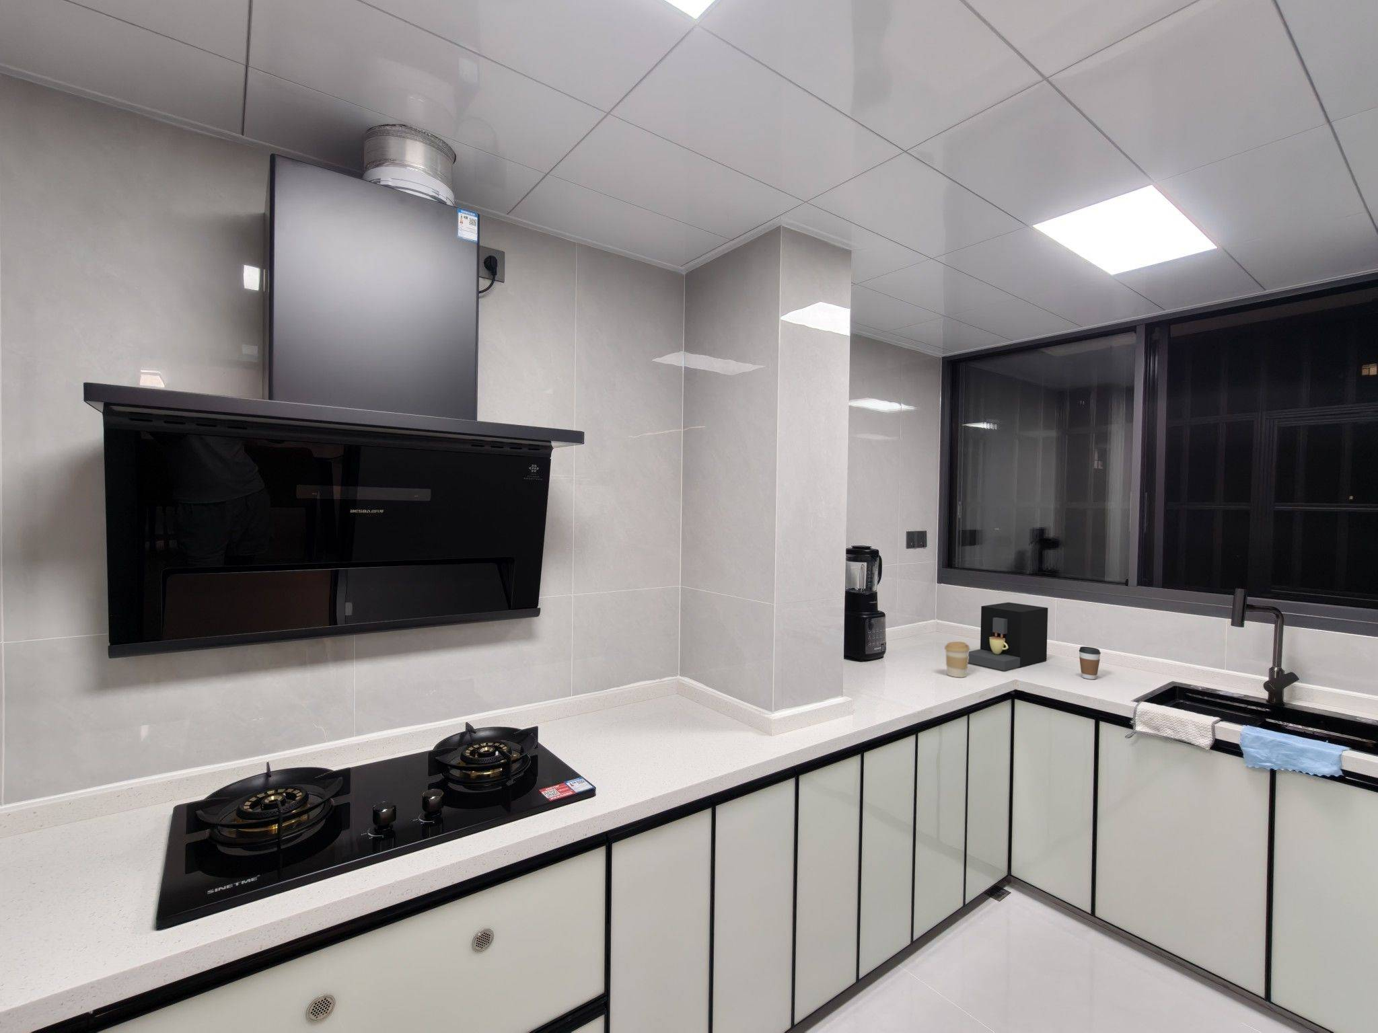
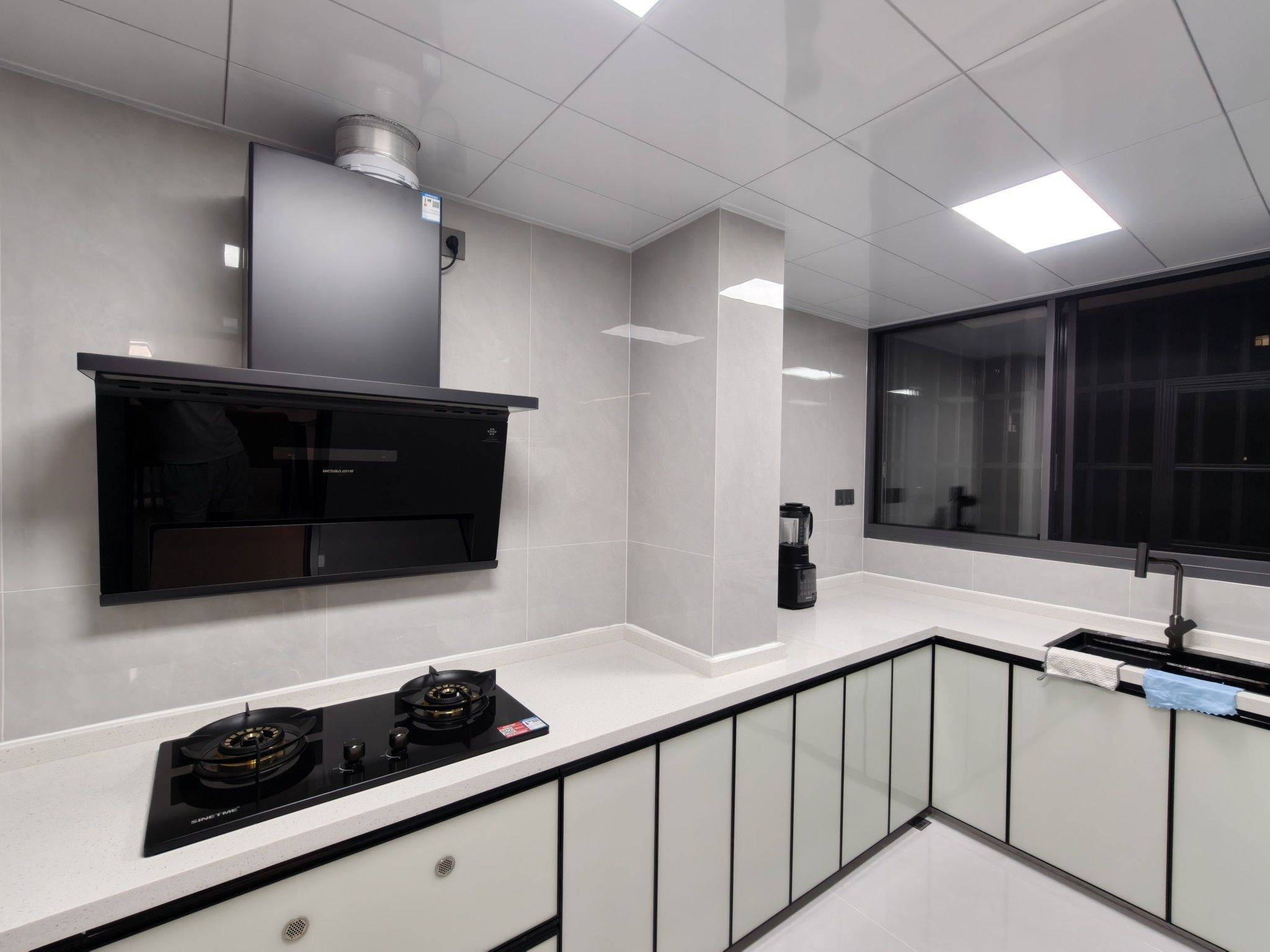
- coffee maker [968,602,1048,672]
- coffee cup [944,641,970,678]
- coffee cup [1079,646,1101,680]
